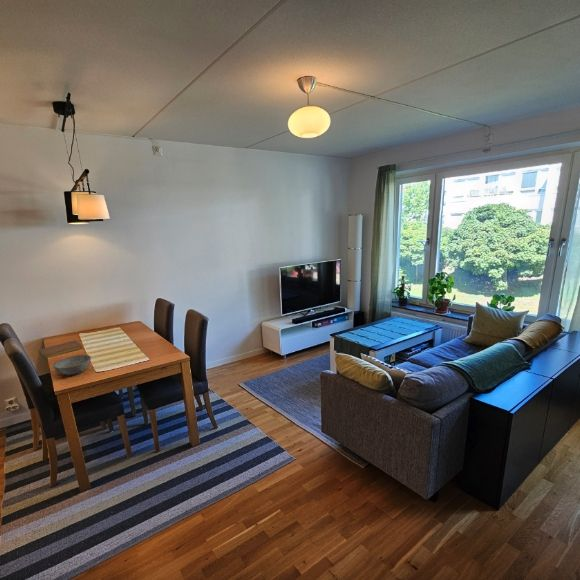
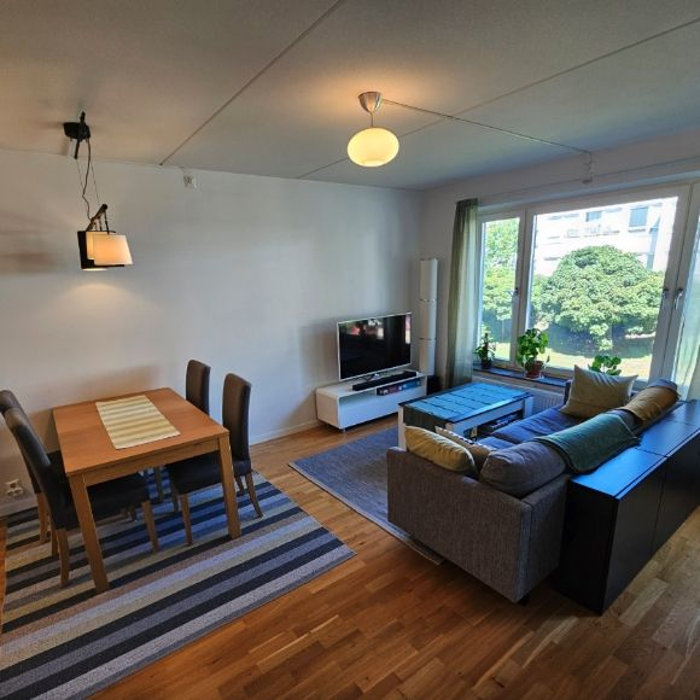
- bowl [52,354,92,376]
- notebook [38,339,84,359]
